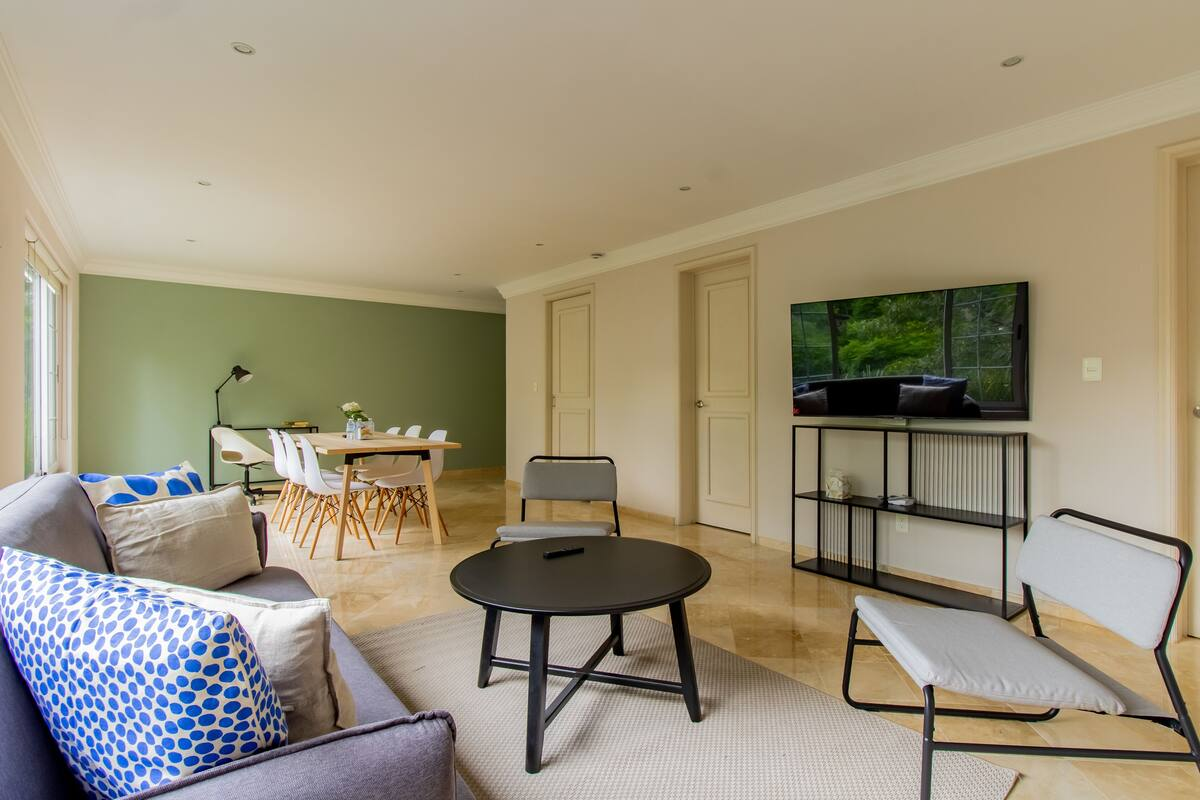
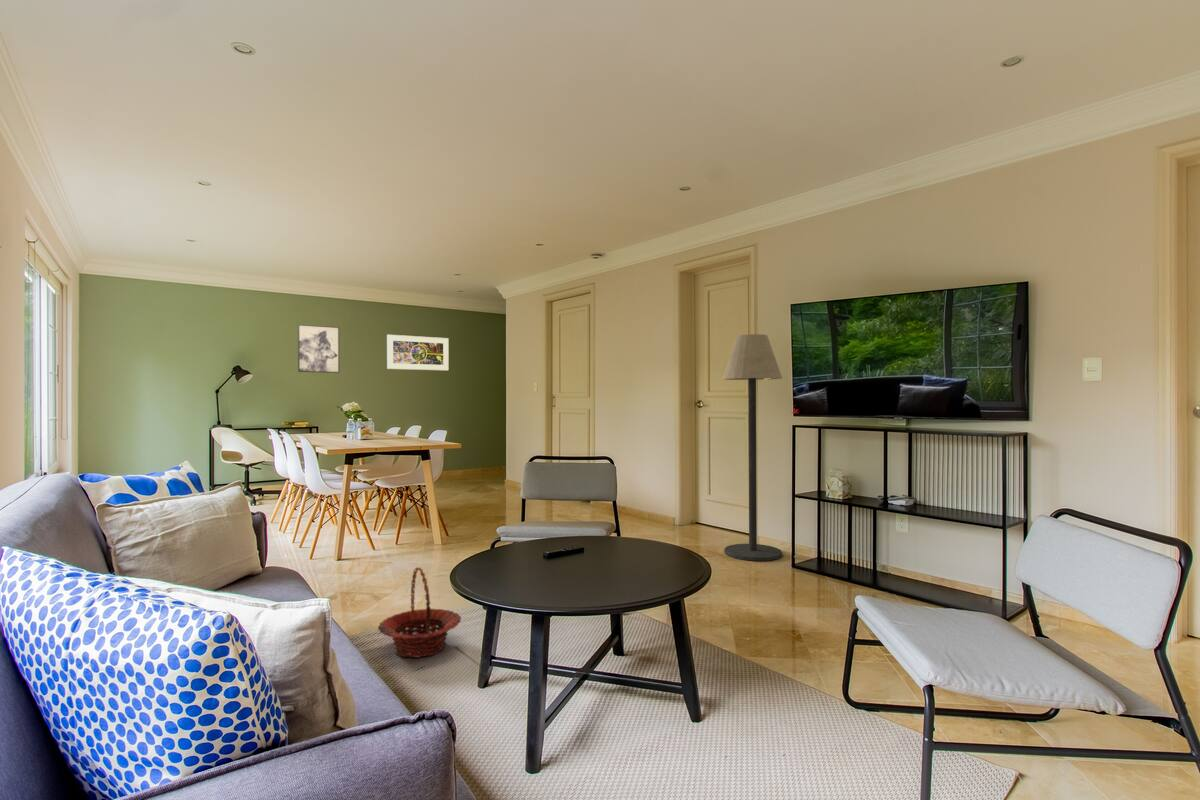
+ basket [377,566,462,659]
+ floor lamp [722,333,783,562]
+ wall art [297,324,340,374]
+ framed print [386,334,450,371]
